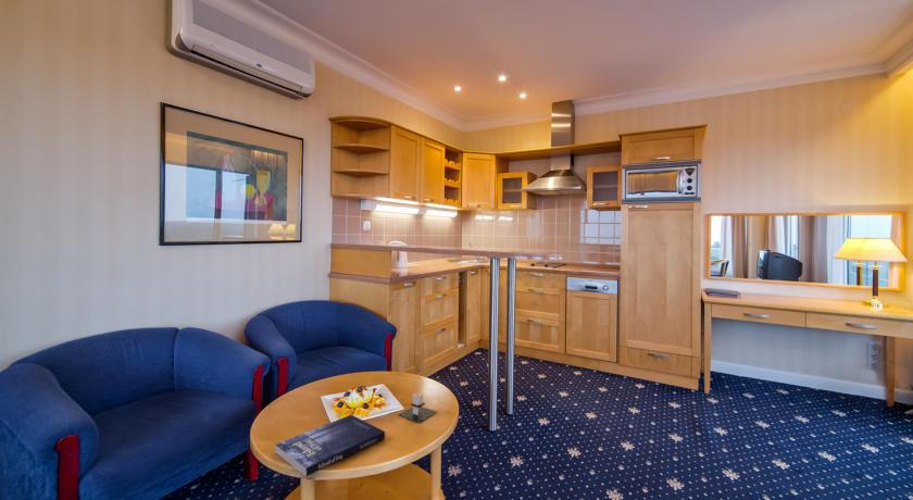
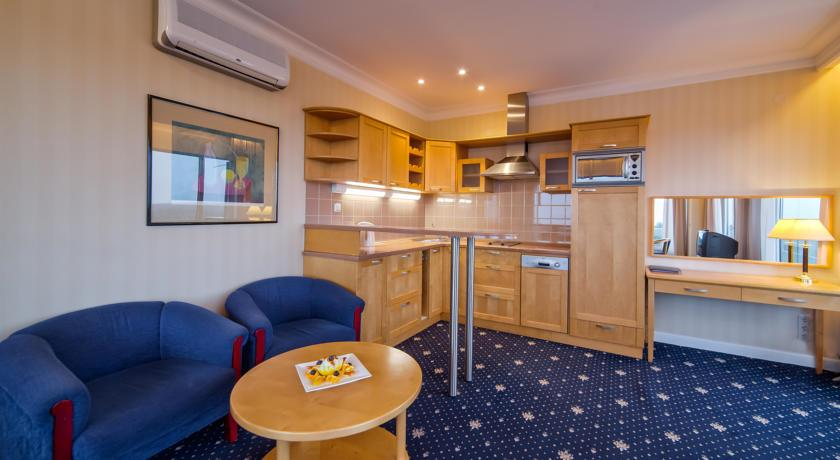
- book [274,414,386,478]
- architectural model [397,392,437,423]
